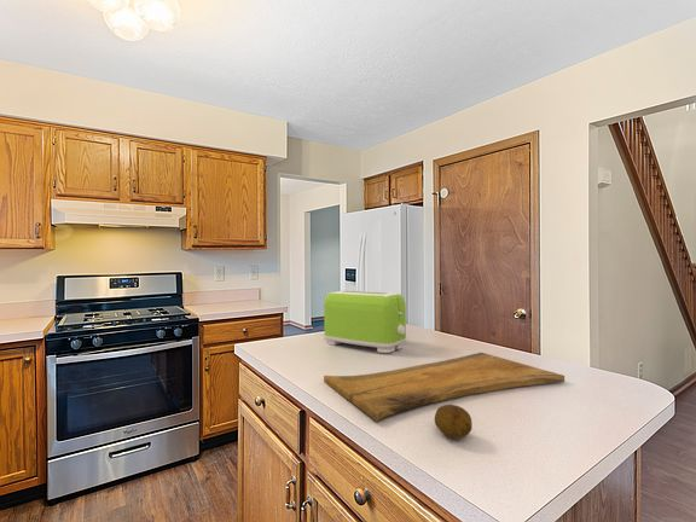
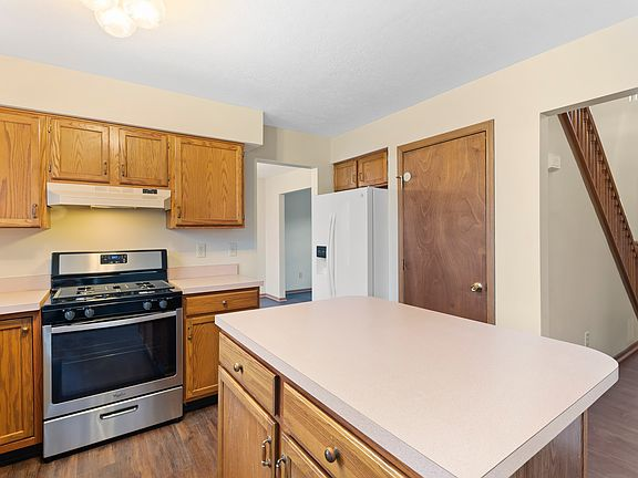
- toaster [323,290,407,354]
- fruit [434,404,474,440]
- cutting board [323,352,566,422]
